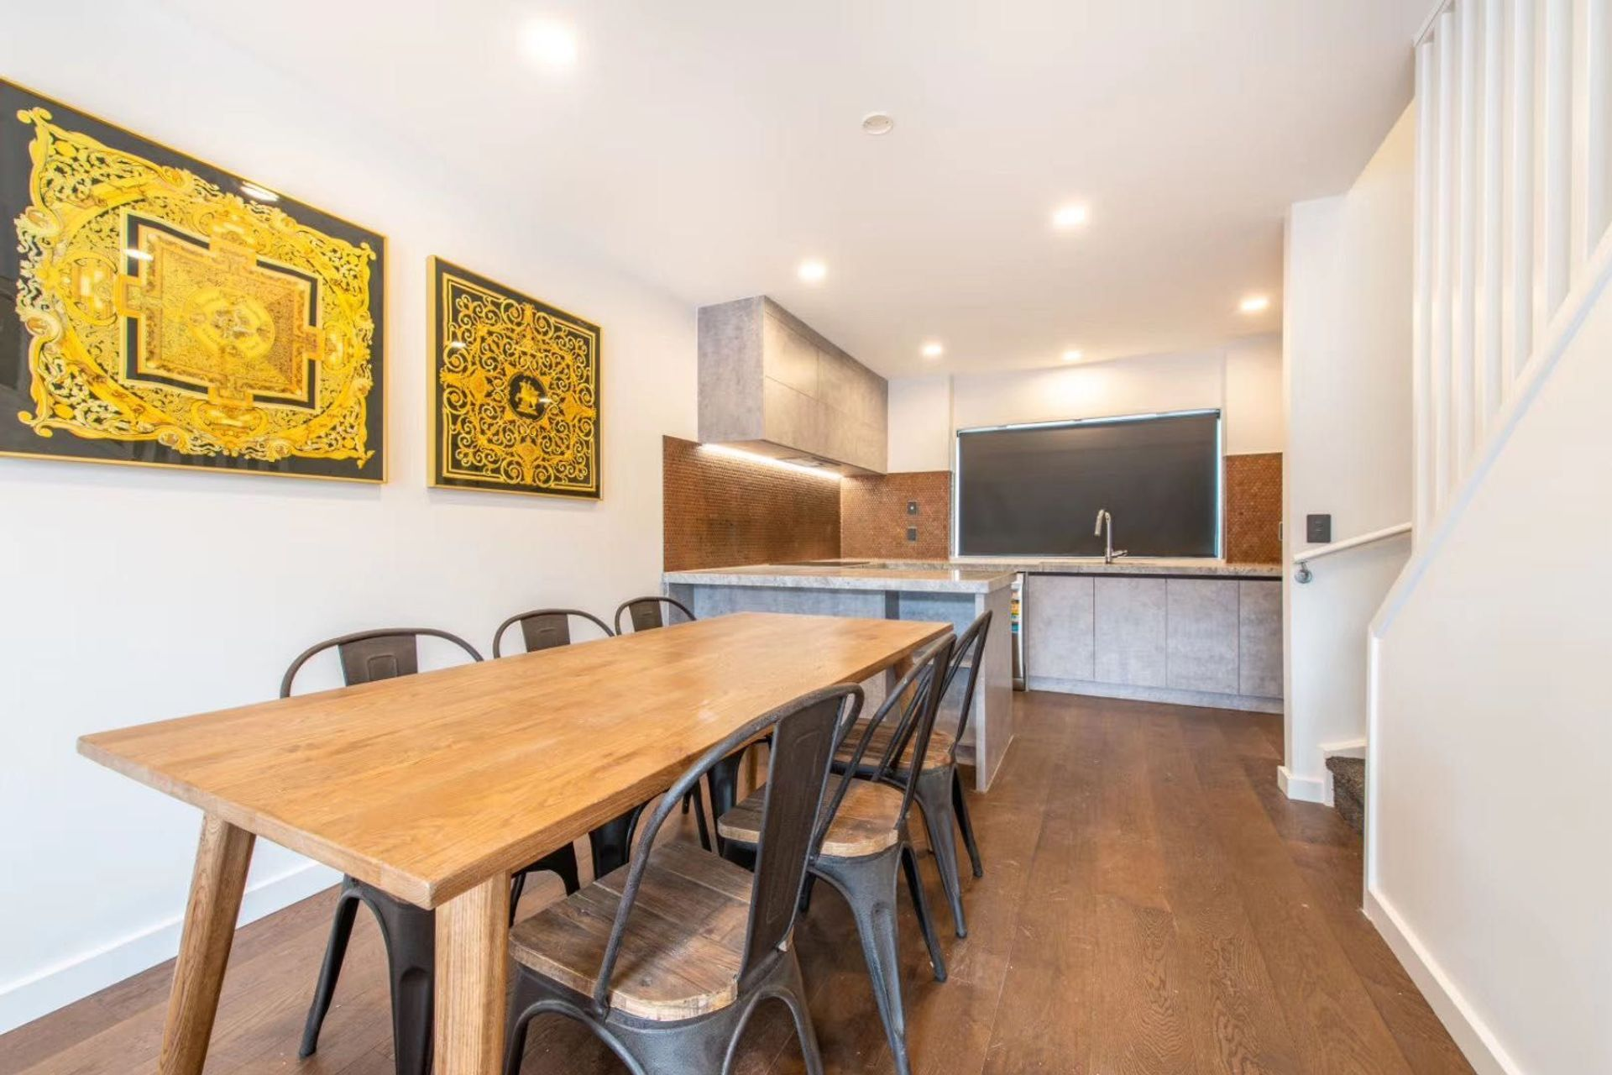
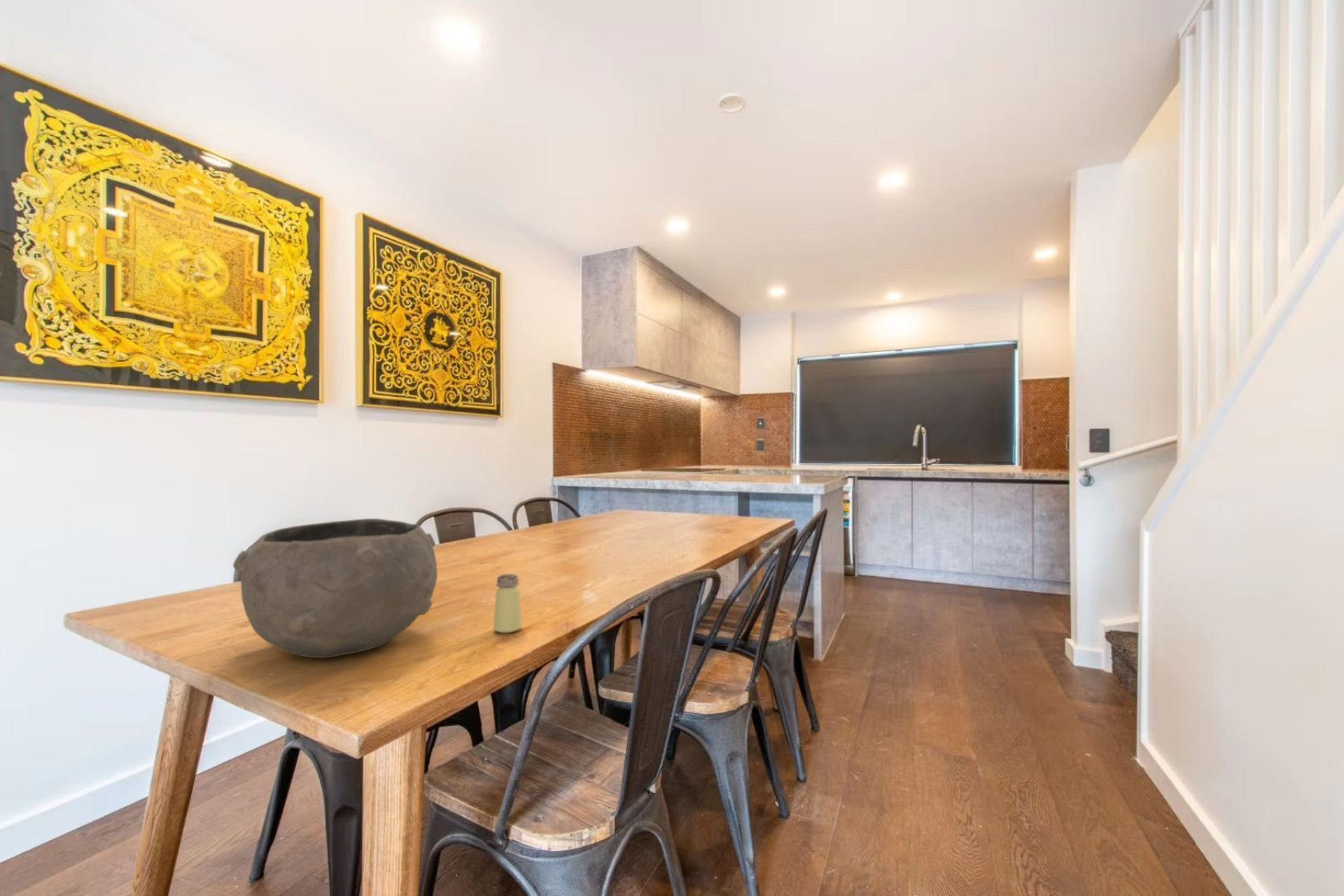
+ bowl [232,518,438,659]
+ saltshaker [493,573,523,633]
